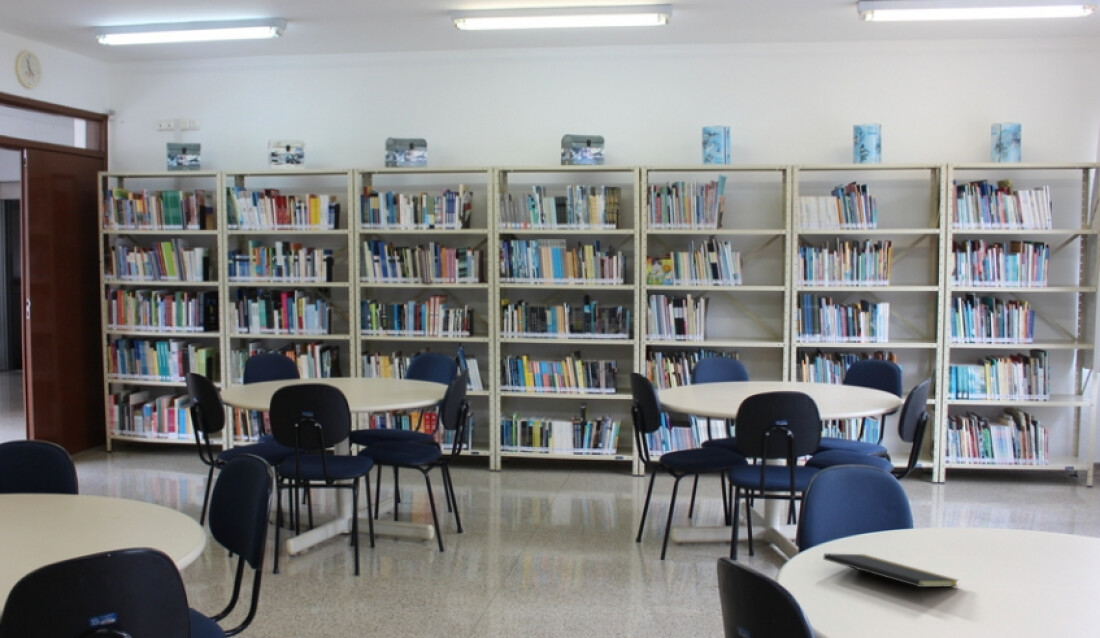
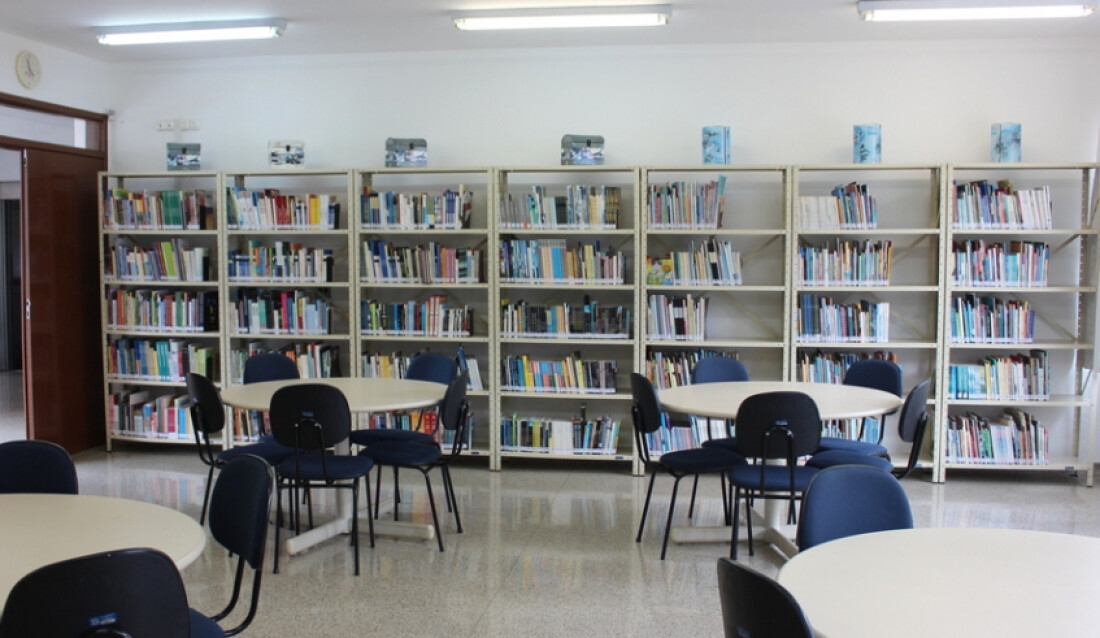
- notepad [822,553,960,604]
